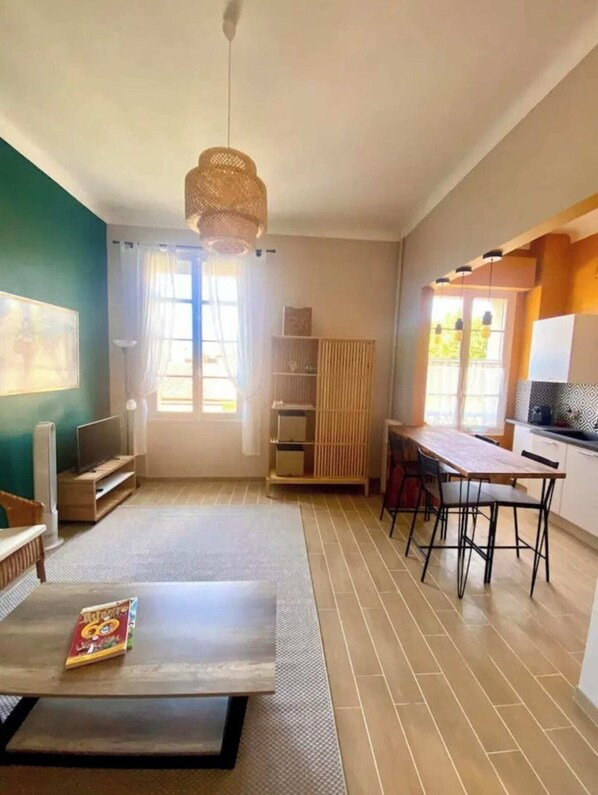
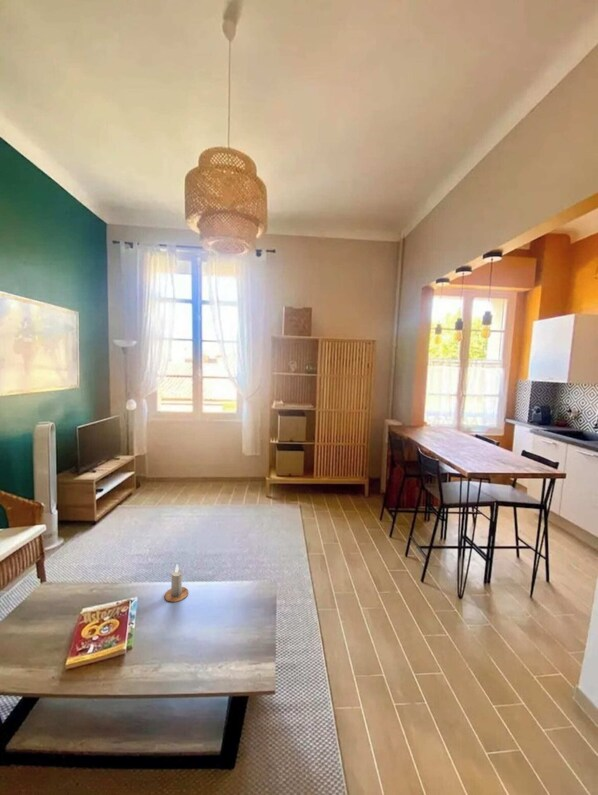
+ candle [163,563,189,603]
